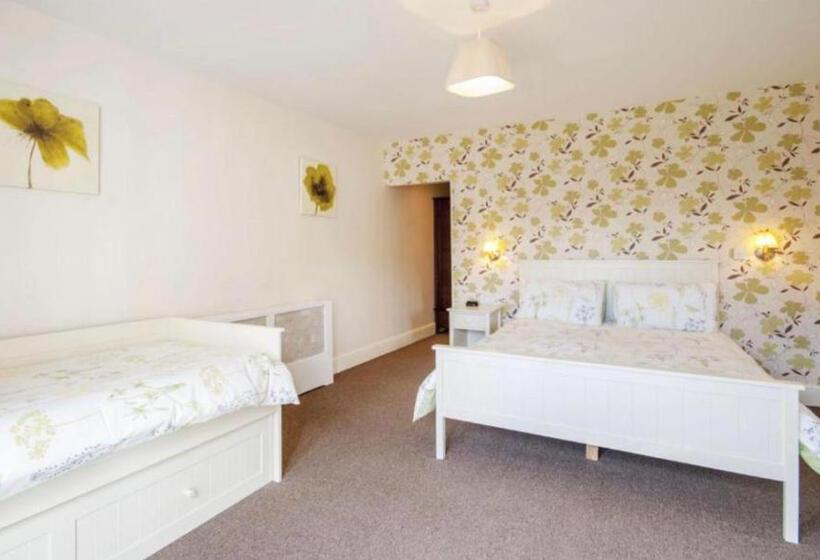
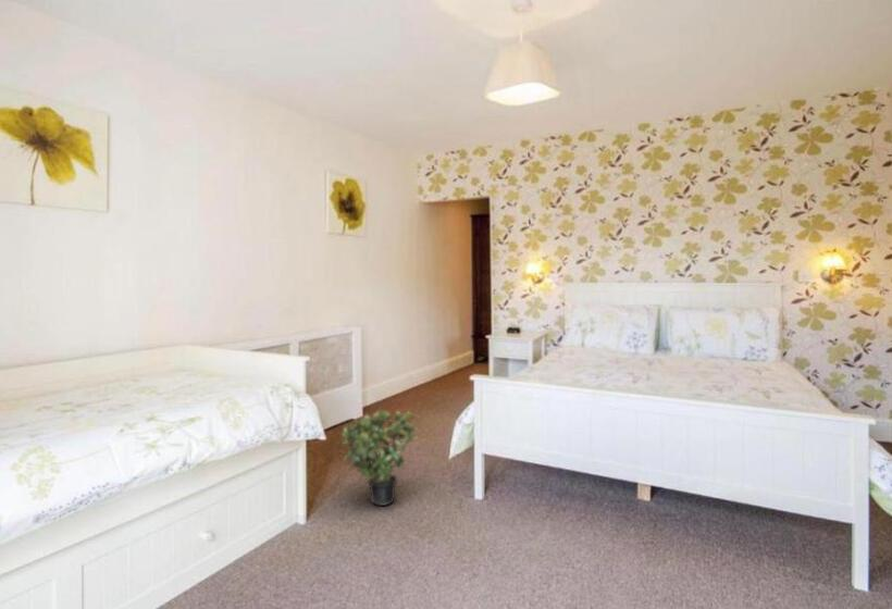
+ potted plant [340,409,419,507]
